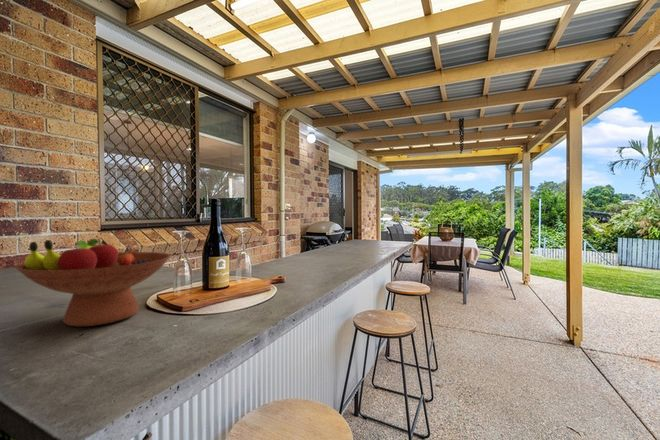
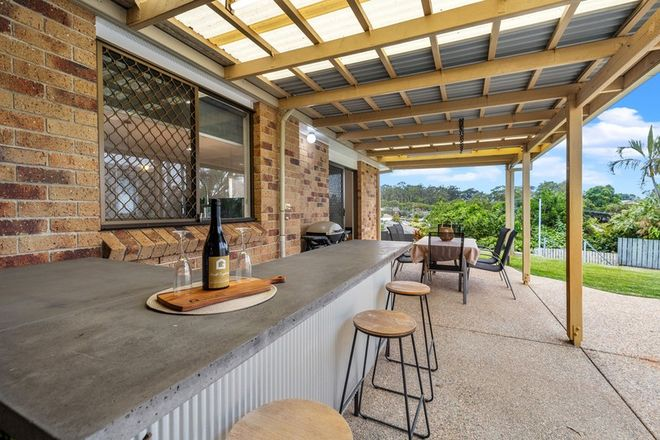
- fruit bowl [13,238,172,328]
